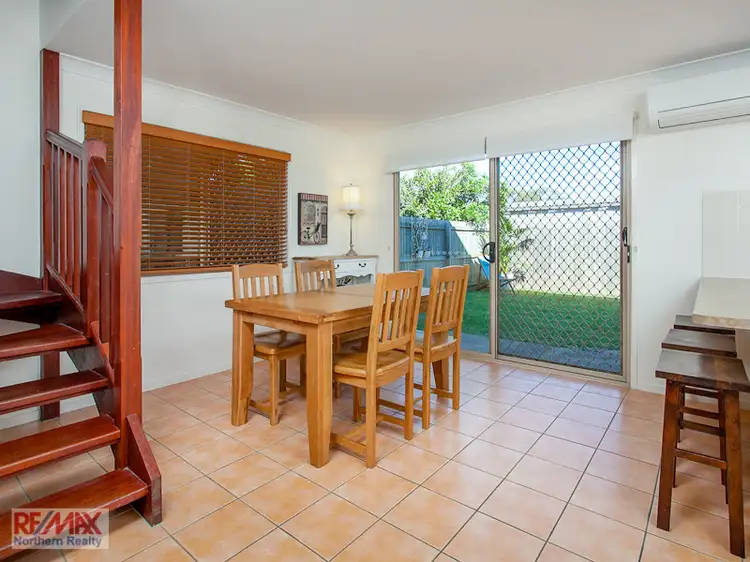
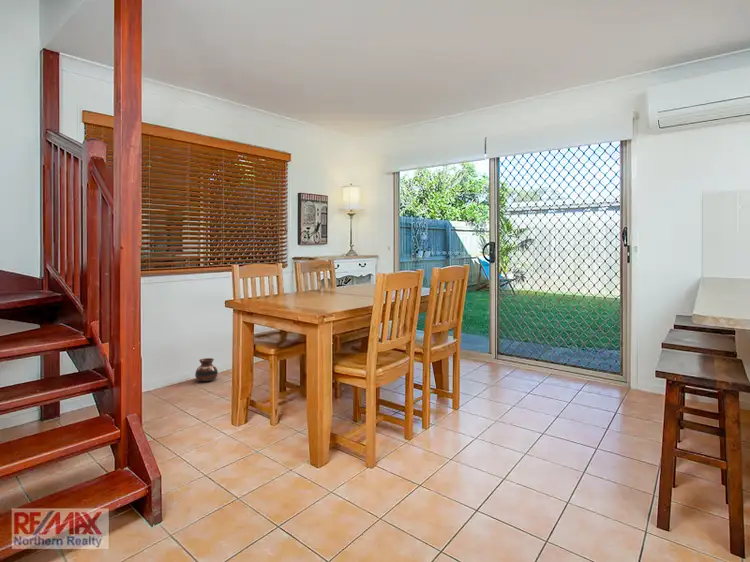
+ vase [194,357,219,382]
